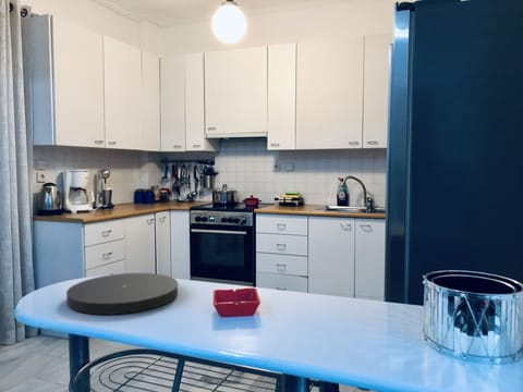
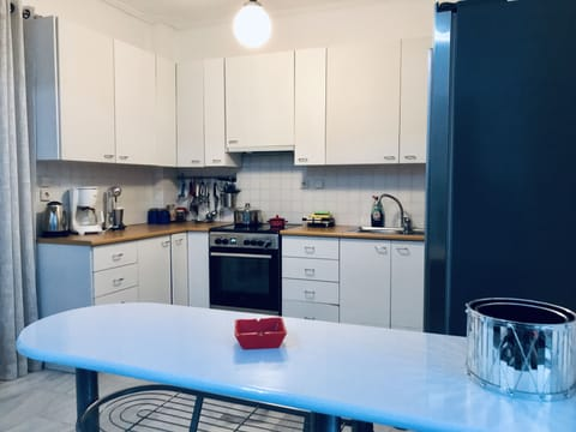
- plate [65,272,179,316]
